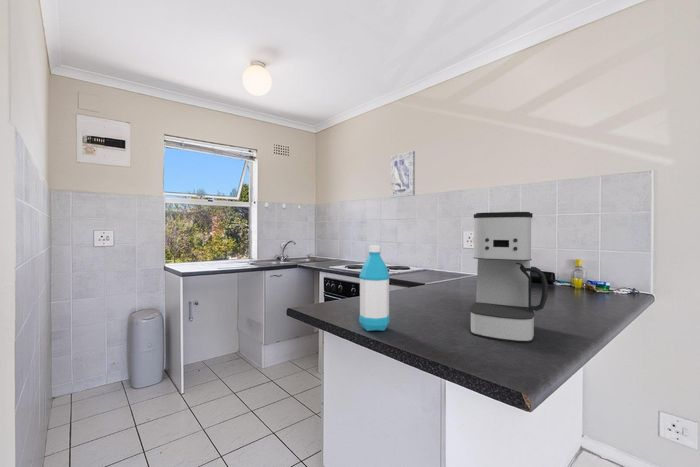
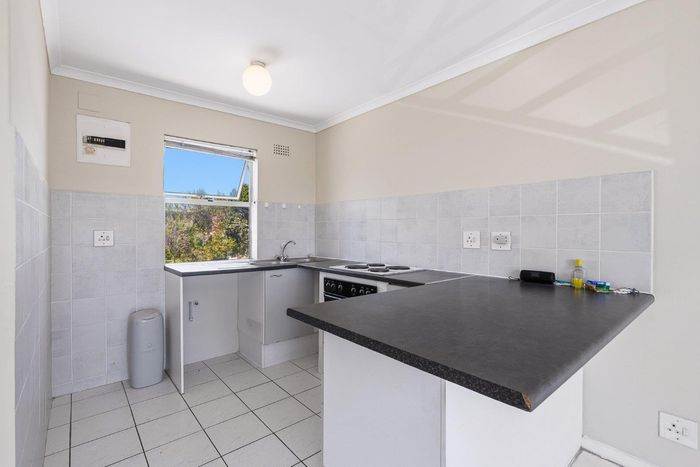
- water bottle [358,244,391,332]
- wall art [390,150,416,199]
- coffee maker [469,211,549,344]
